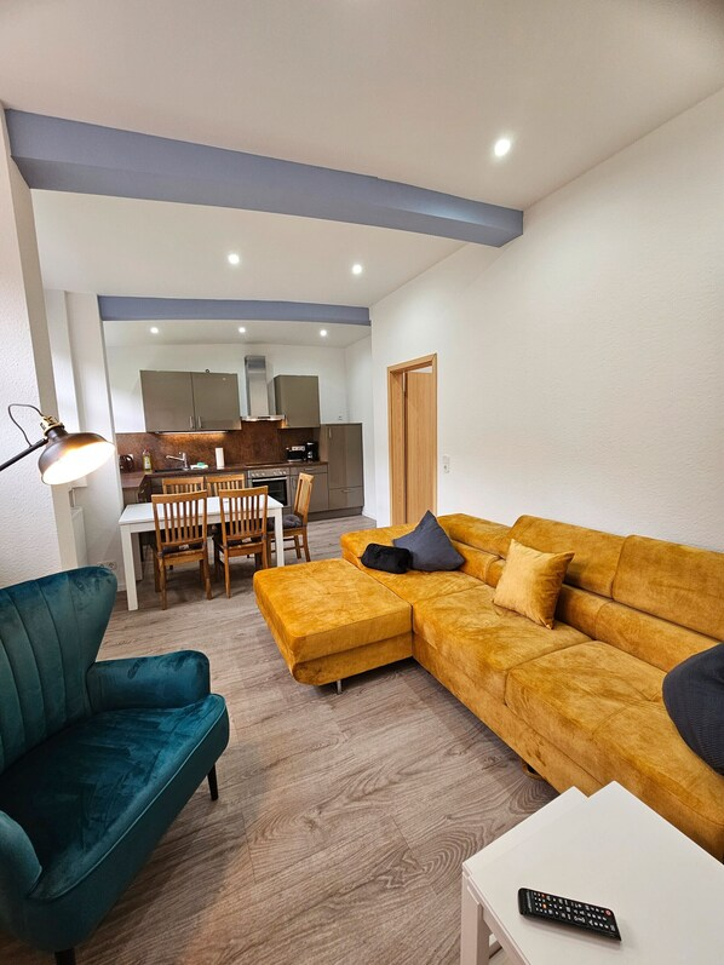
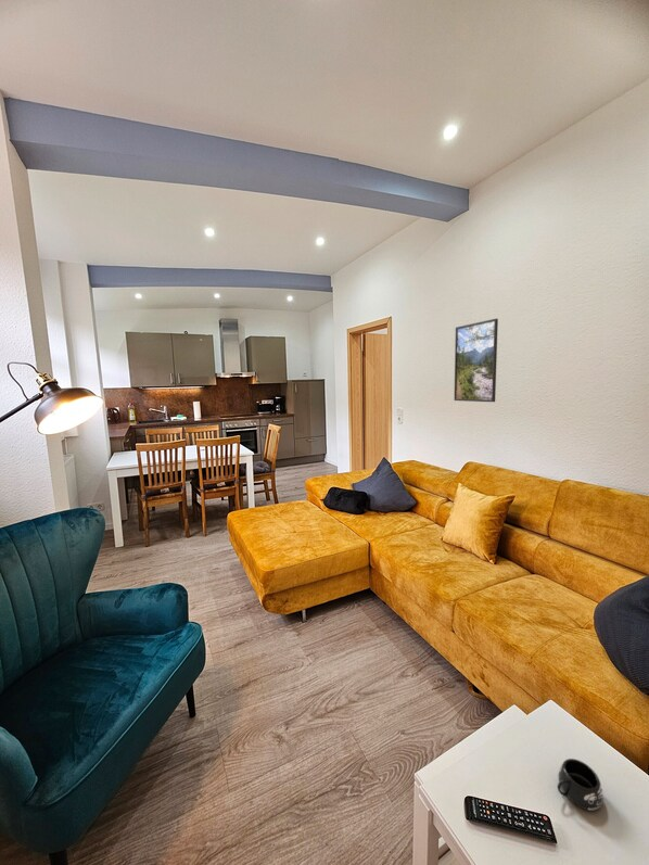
+ mug [557,758,605,812]
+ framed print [454,318,499,403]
